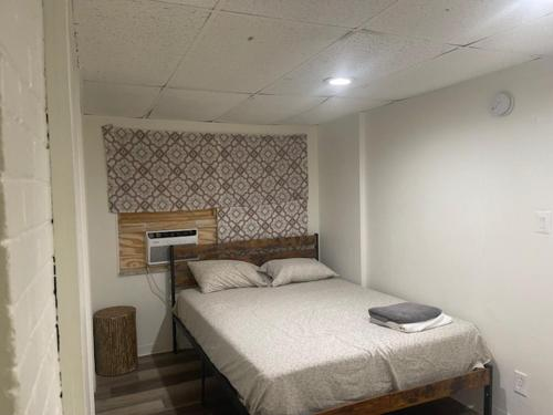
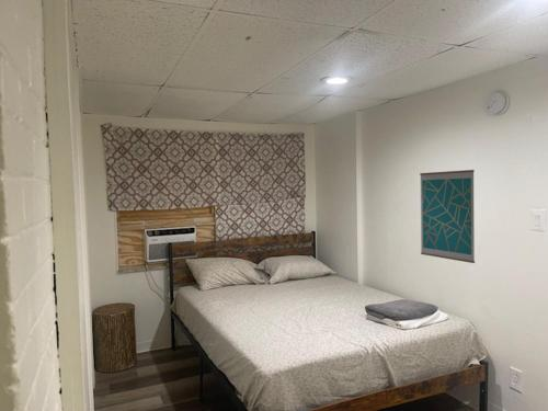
+ wall art [419,169,476,264]
